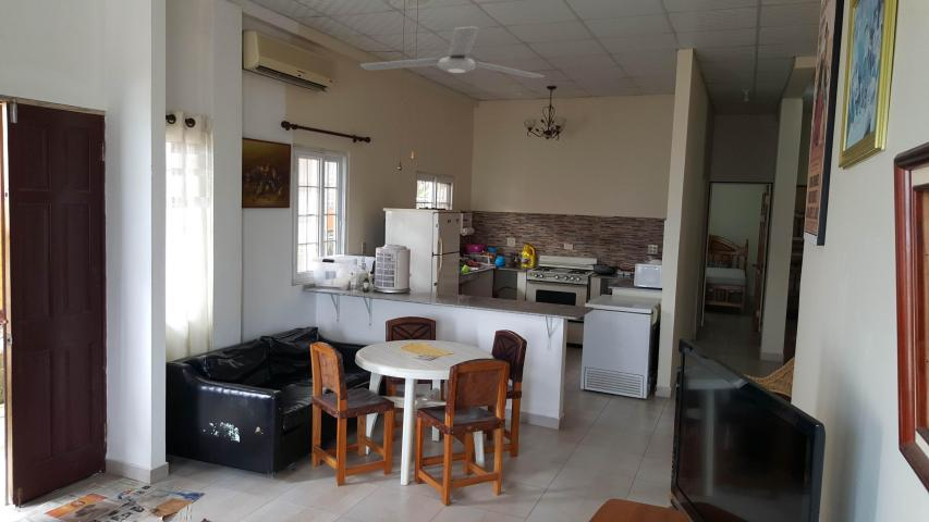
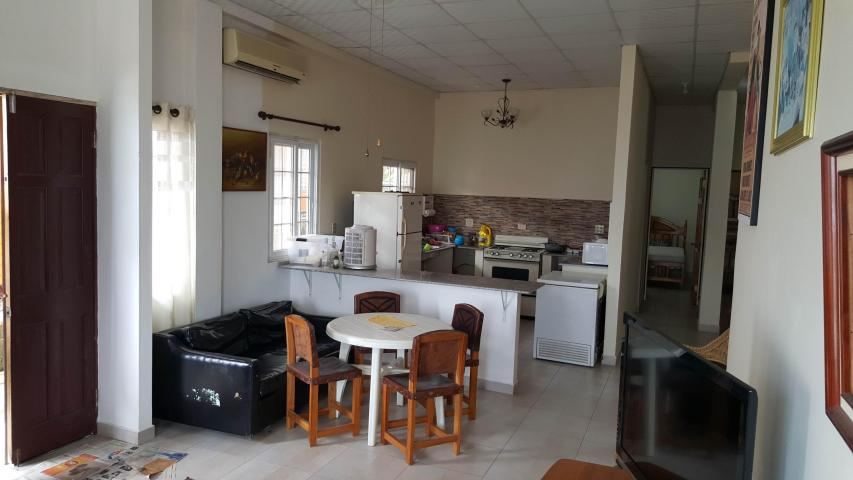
- ceiling fan [359,25,545,78]
